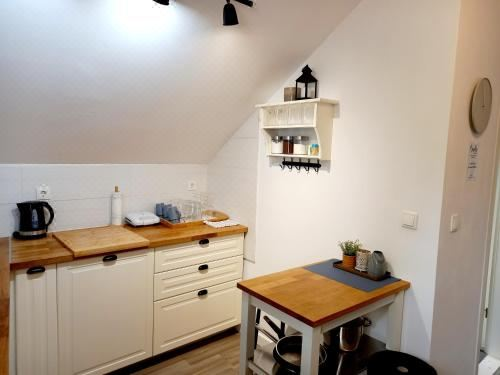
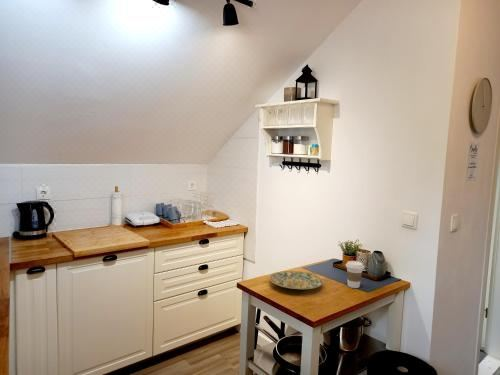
+ coffee cup [345,260,365,289]
+ plate [269,270,324,290]
